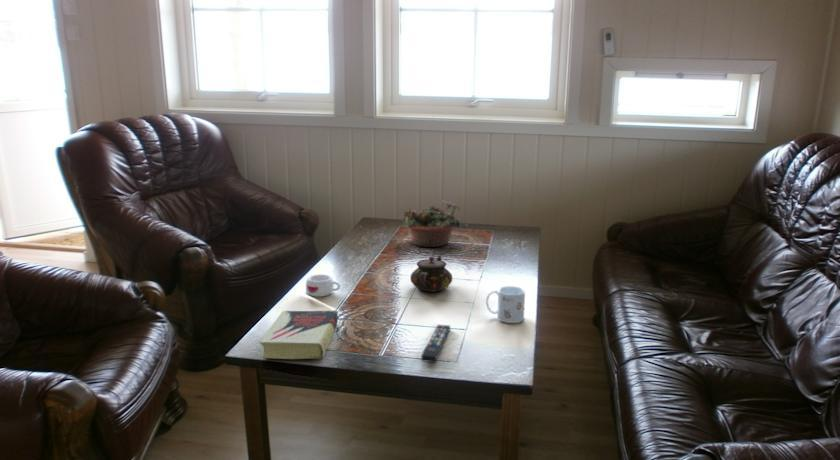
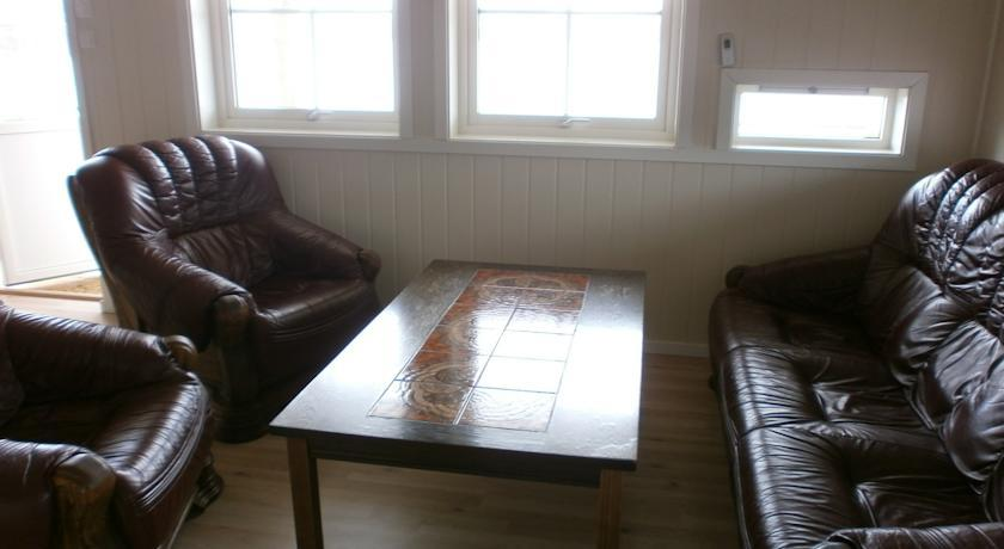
- remote control [420,324,451,363]
- book [259,310,339,360]
- succulent planter [401,199,469,248]
- mug [485,285,526,324]
- teapot [409,254,453,293]
- mug [305,274,341,298]
